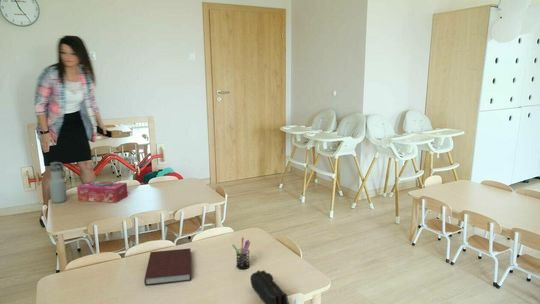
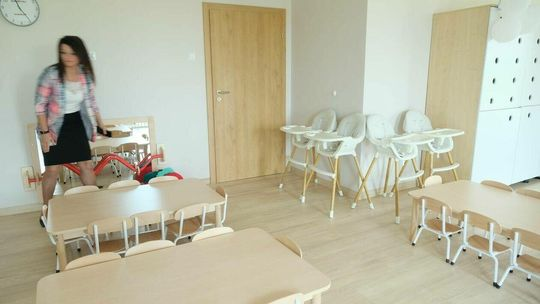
- pencil case [249,269,290,304]
- pen holder [231,237,251,270]
- water bottle [48,161,68,204]
- notebook [143,248,192,286]
- tissue box [76,180,129,204]
